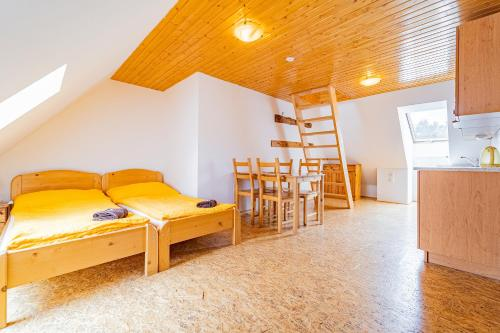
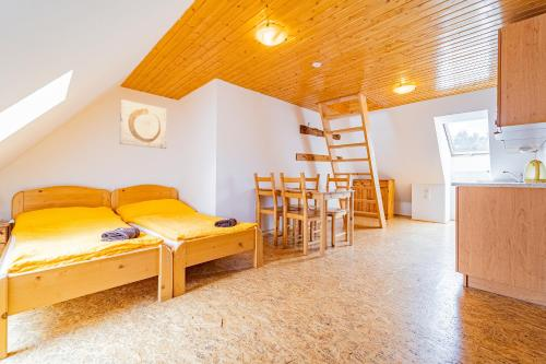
+ wall art [119,98,168,150]
